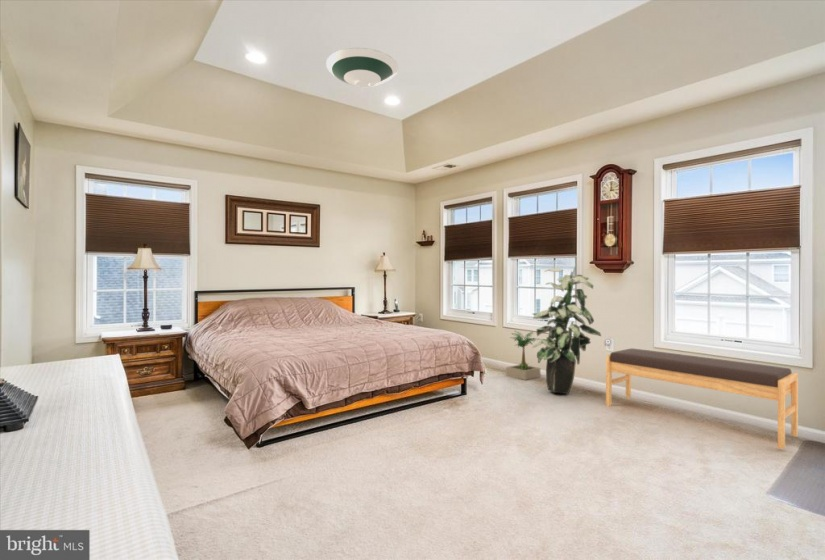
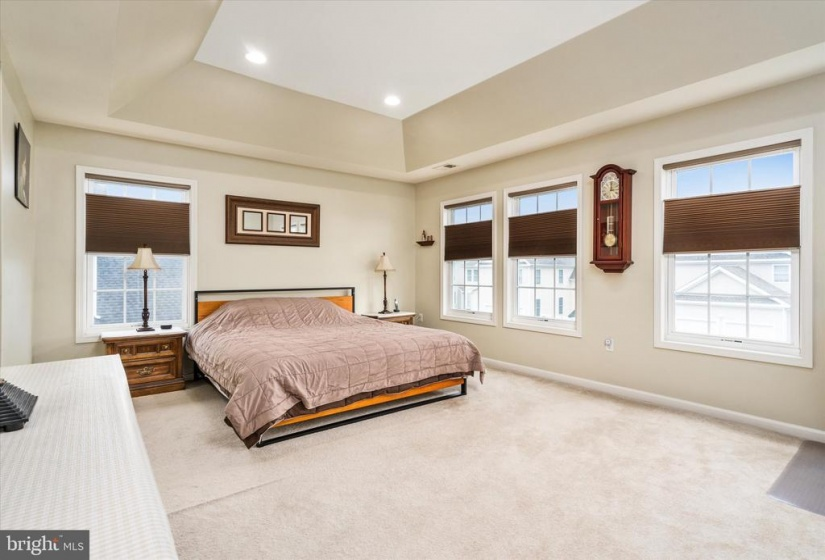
- bench [605,347,799,450]
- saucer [325,47,399,88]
- potted plant [505,330,541,381]
- indoor plant [531,267,602,395]
